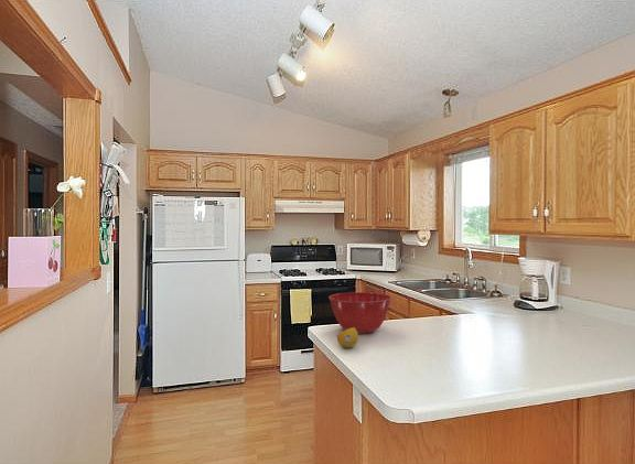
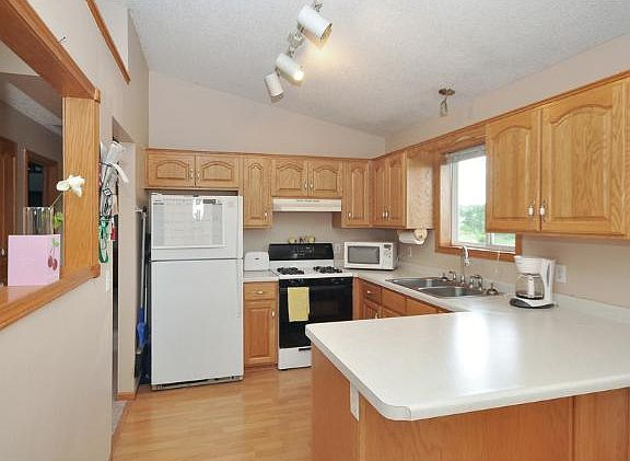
- fruit [336,327,359,349]
- mixing bowl [327,291,392,335]
